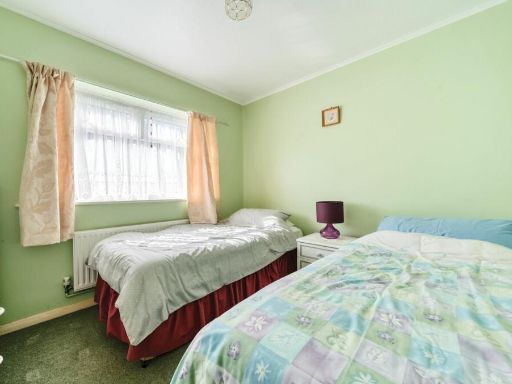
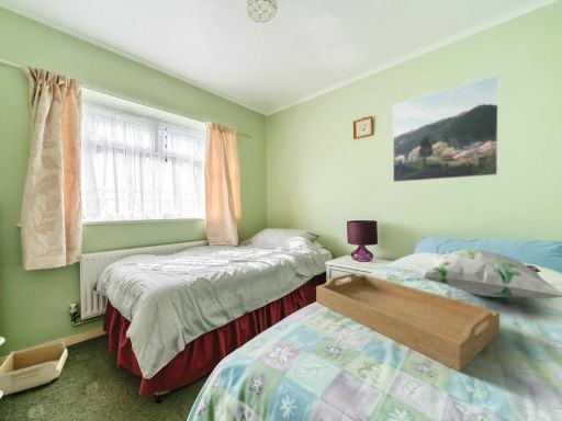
+ storage bin [0,339,68,396]
+ decorative pillow [422,248,562,299]
+ serving tray [315,272,501,373]
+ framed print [392,75,499,183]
